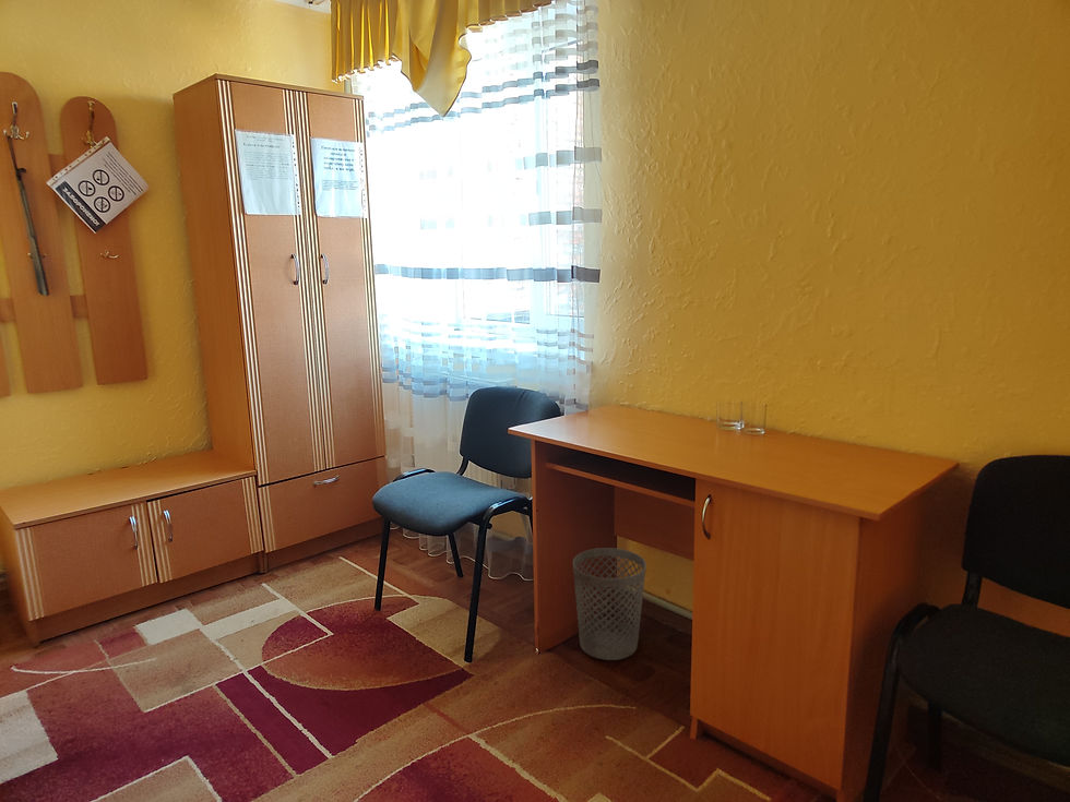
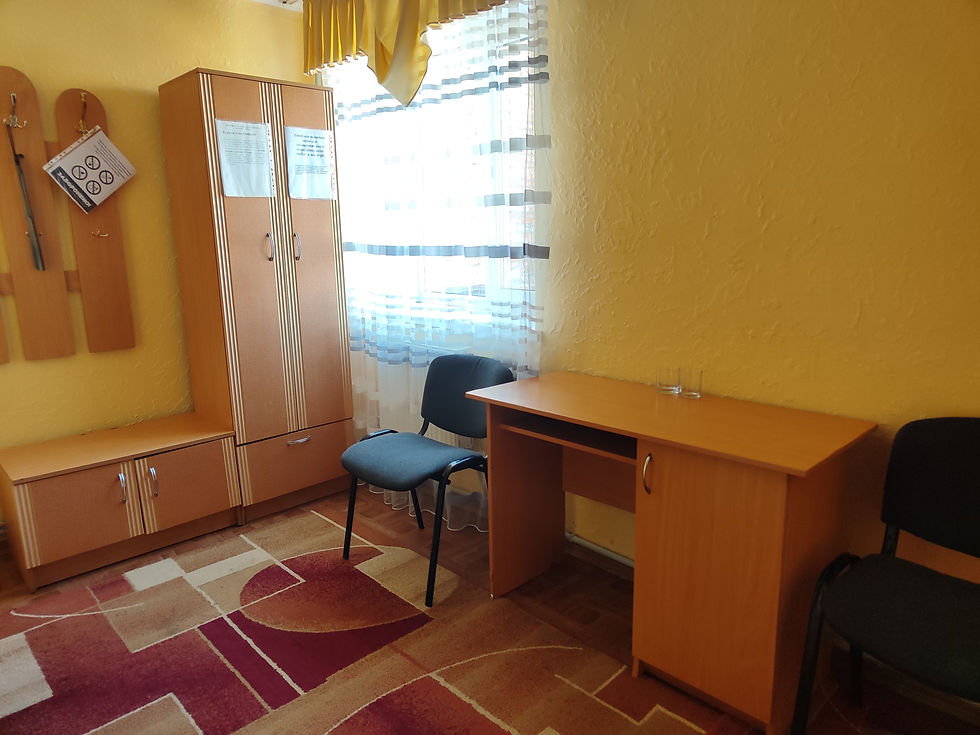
- wastebasket [572,547,647,661]
